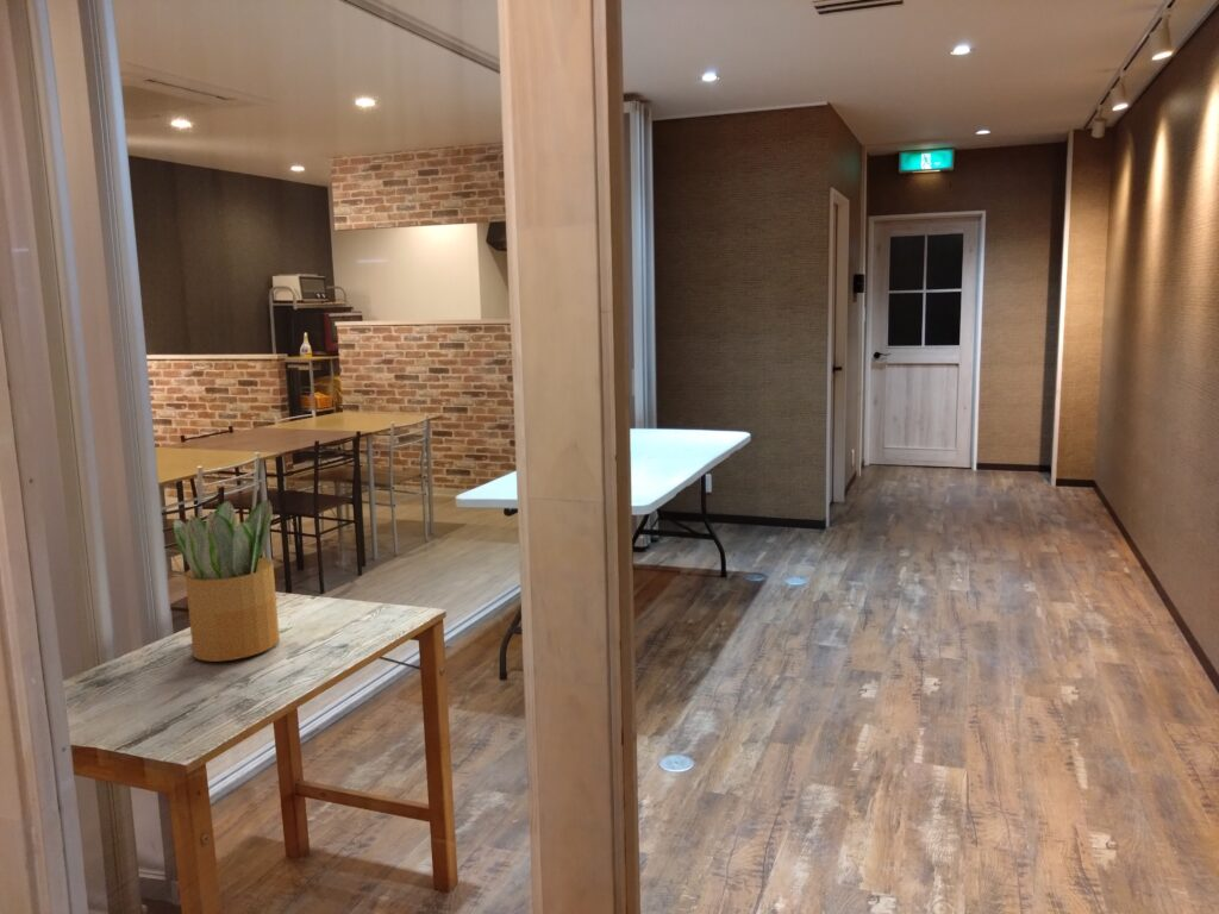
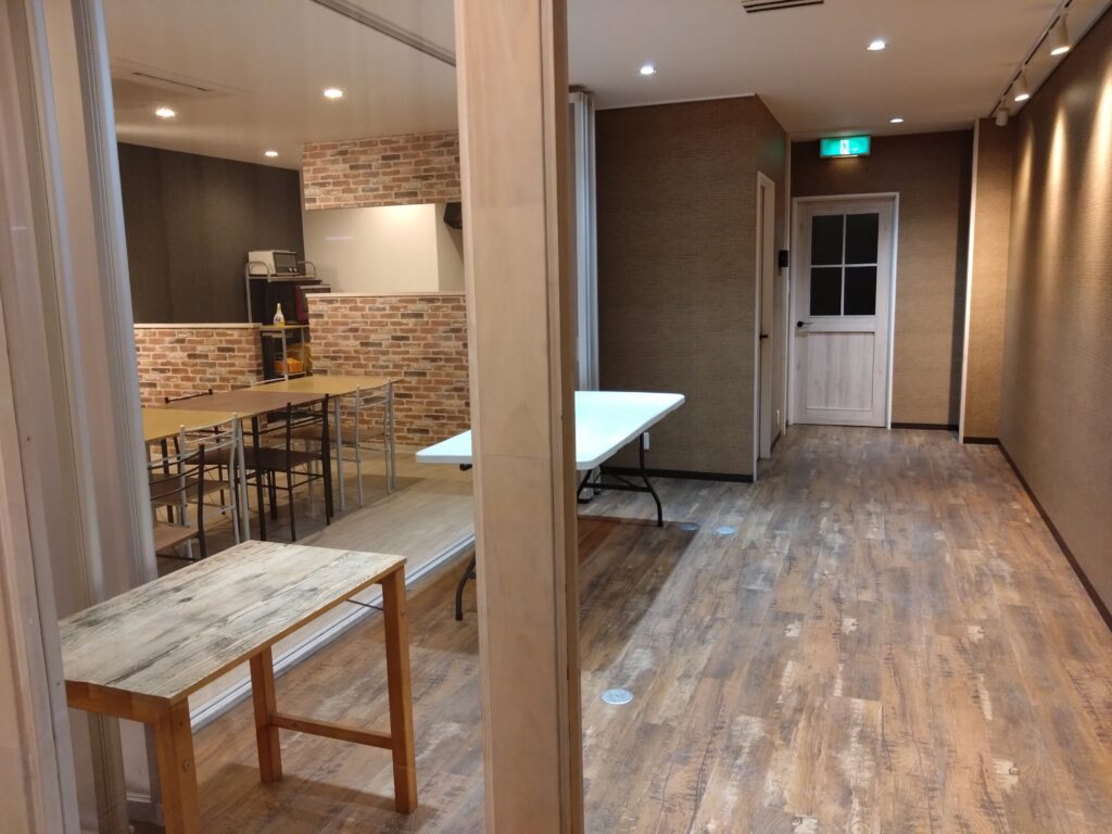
- potted plant [171,499,281,663]
